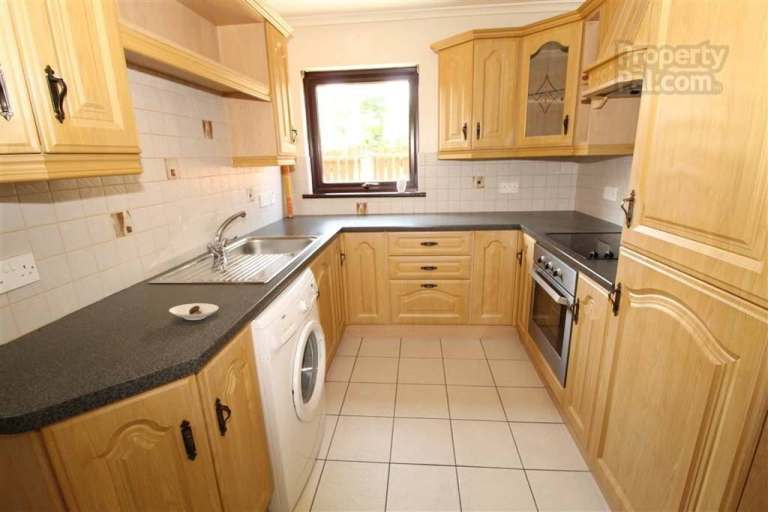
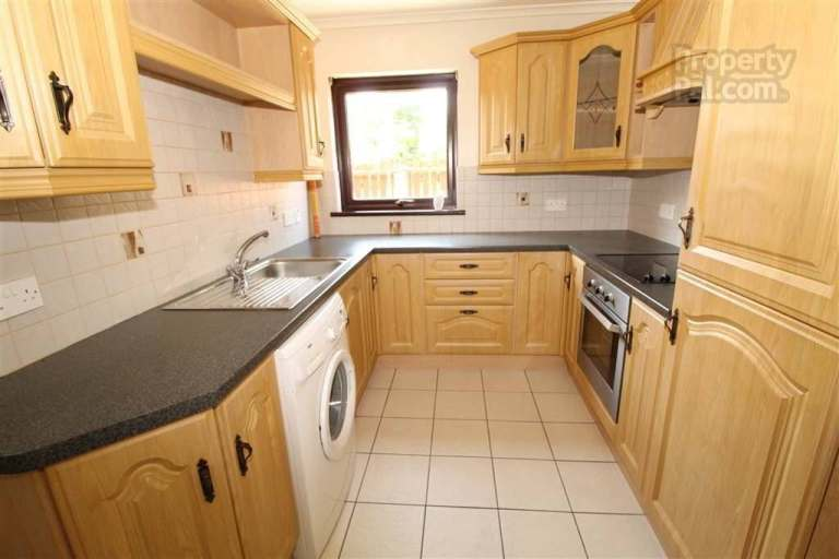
- saucer [168,302,220,321]
